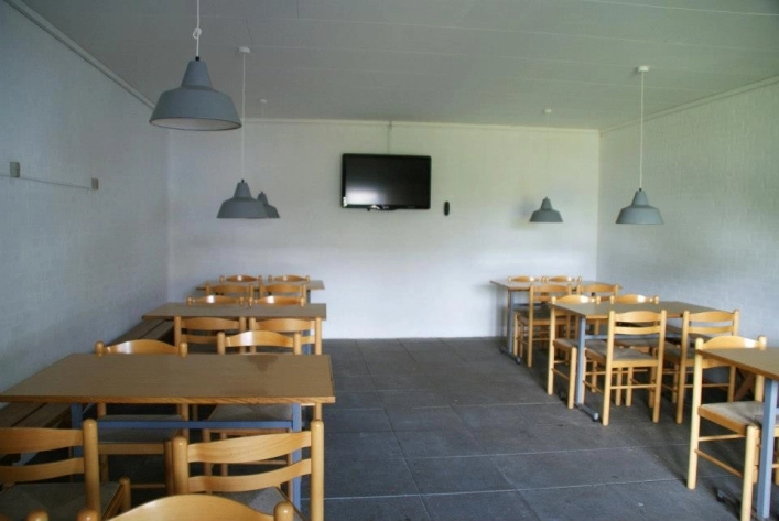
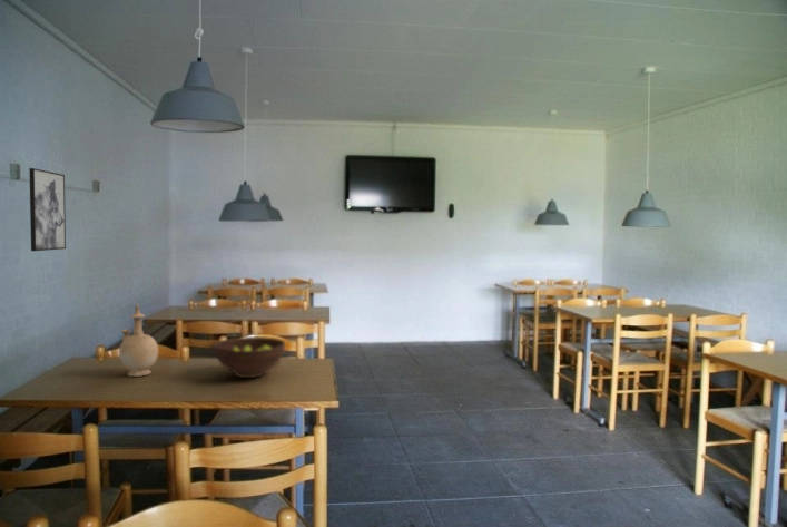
+ vase [118,304,159,378]
+ wall art [29,167,67,252]
+ fruit bowl [213,335,286,379]
